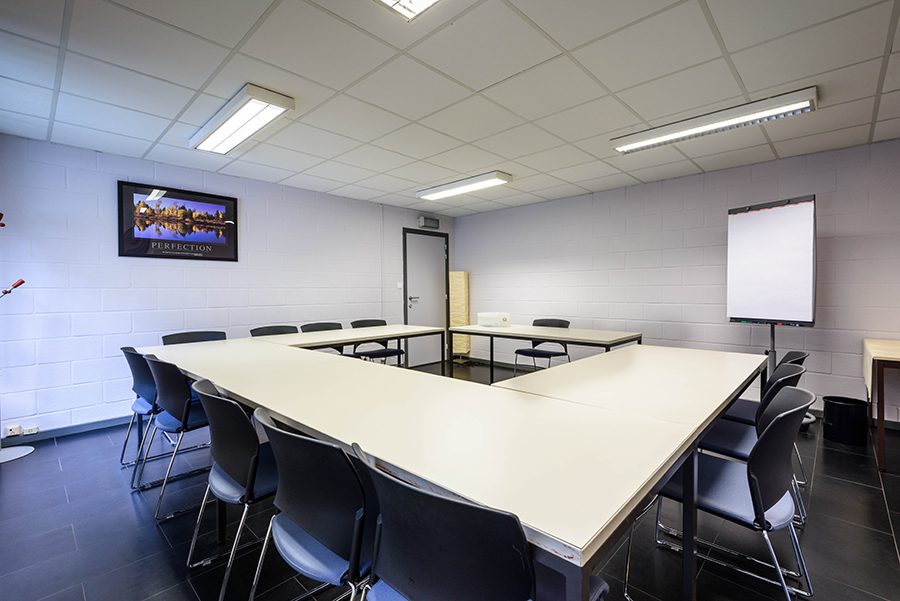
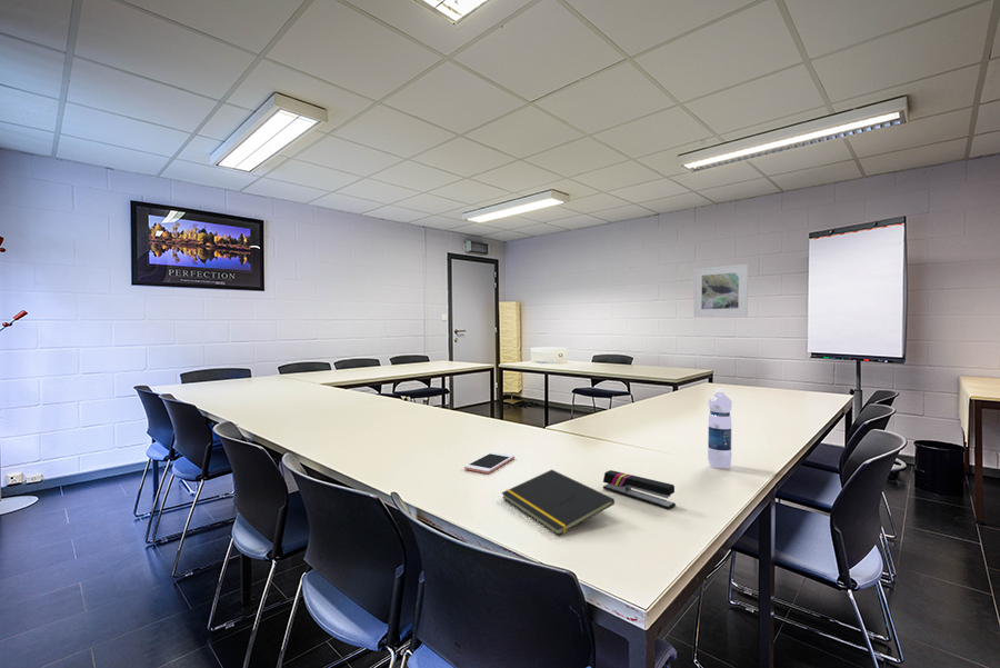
+ notepad [500,469,616,537]
+ stapler [602,469,677,510]
+ cell phone [463,451,516,475]
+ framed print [693,263,749,318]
+ water bottle [707,388,733,469]
